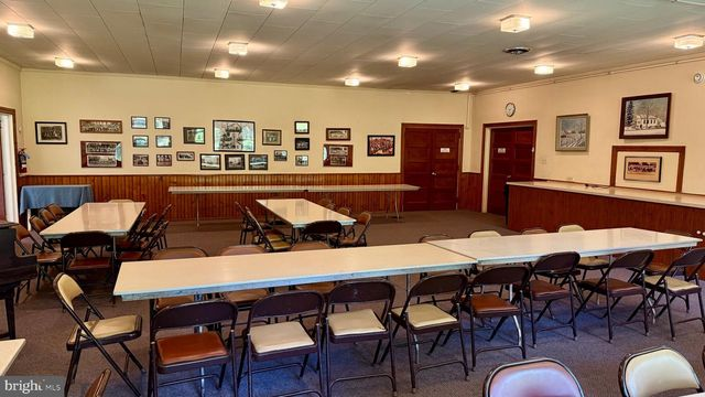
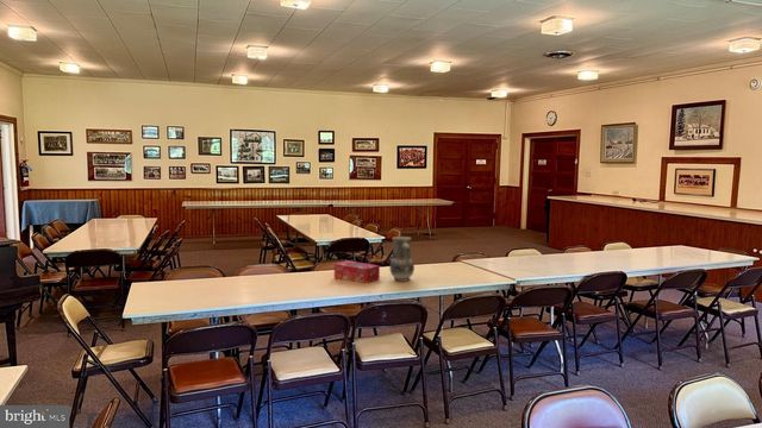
+ tissue box [333,259,381,284]
+ vase [388,235,416,283]
